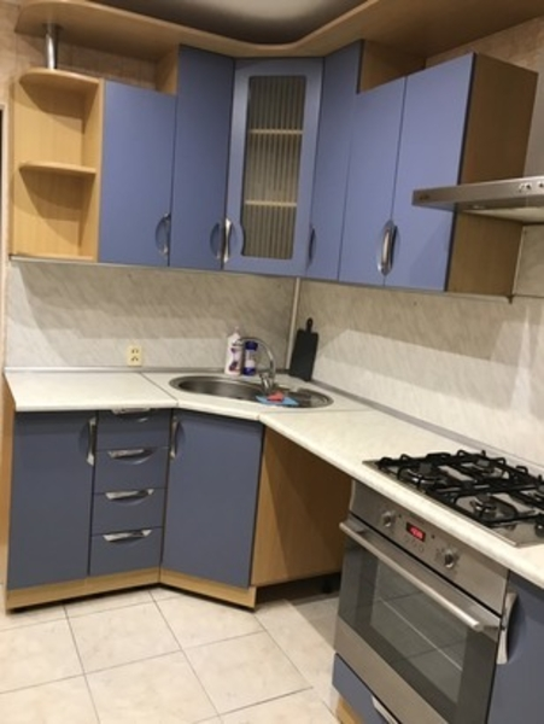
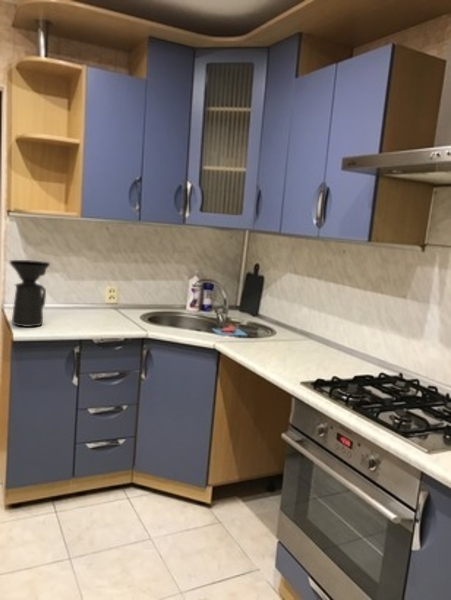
+ coffee maker [8,259,51,328]
